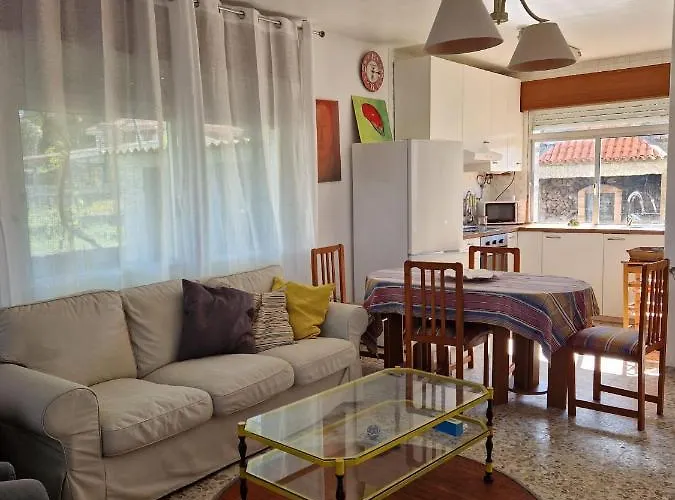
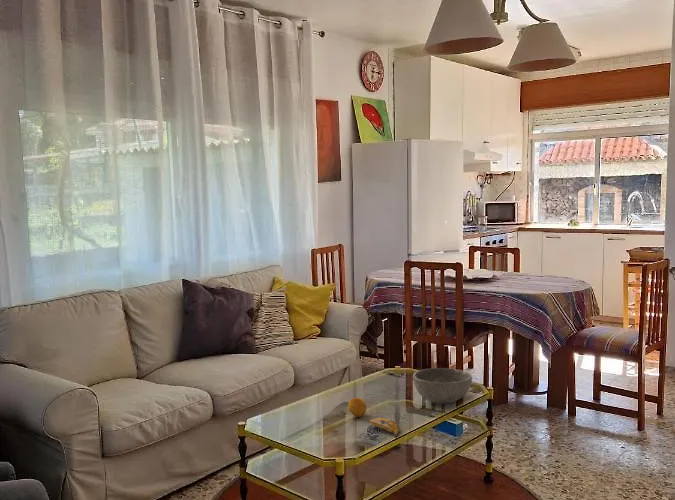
+ bowl [412,367,473,405]
+ banana [368,417,400,439]
+ apple [347,397,367,418]
